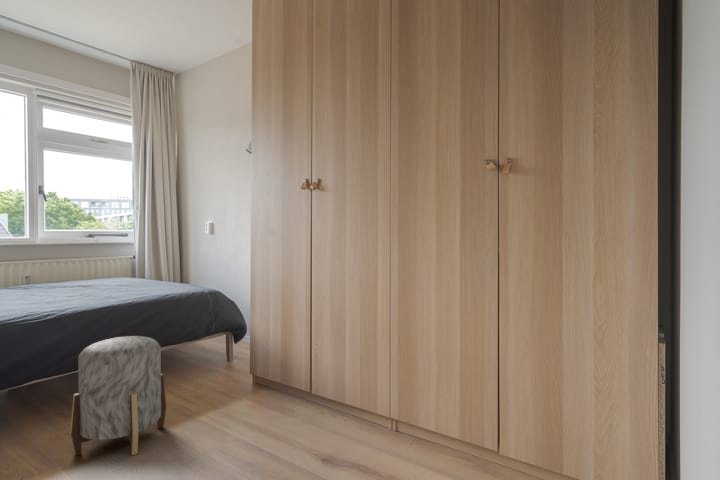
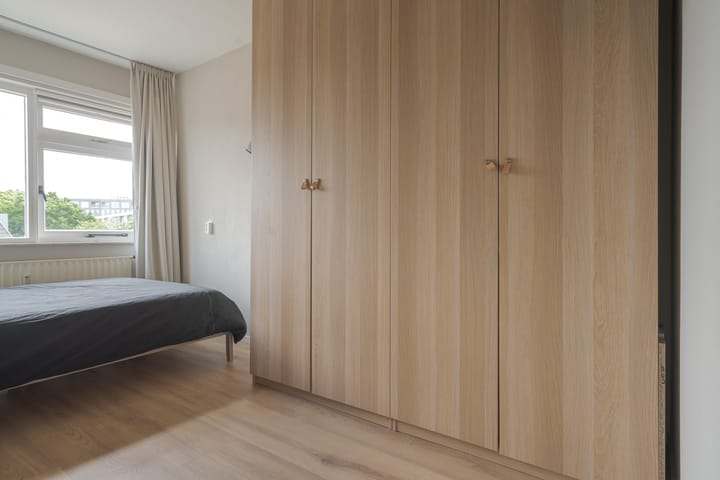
- stool [69,335,167,457]
